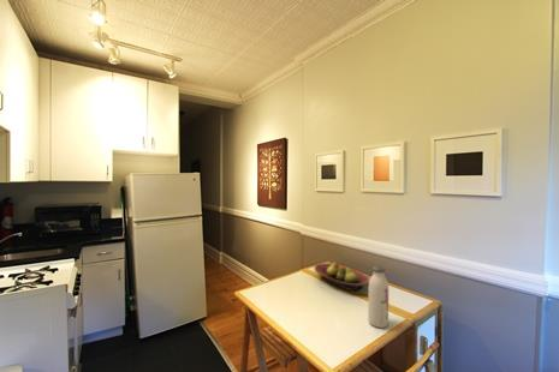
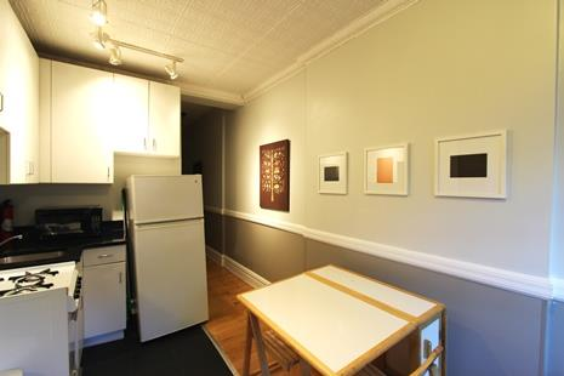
- fruit bowl [313,262,370,292]
- water bottle [367,265,389,329]
